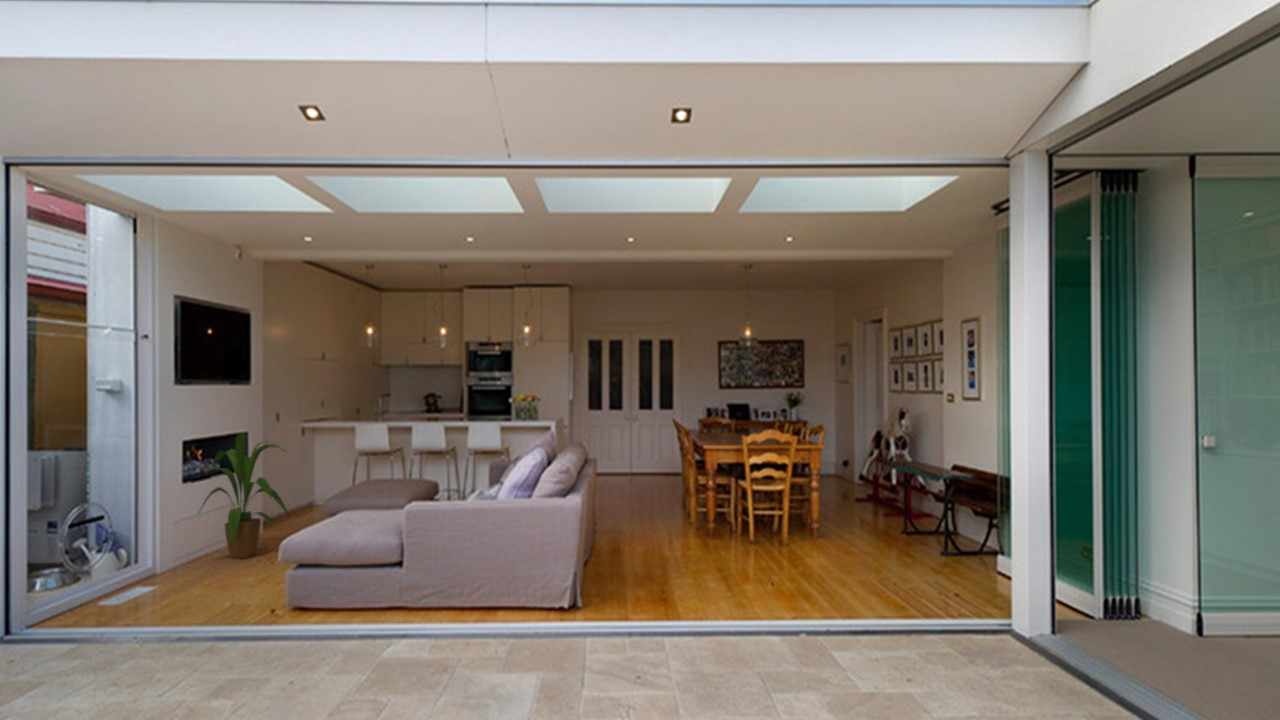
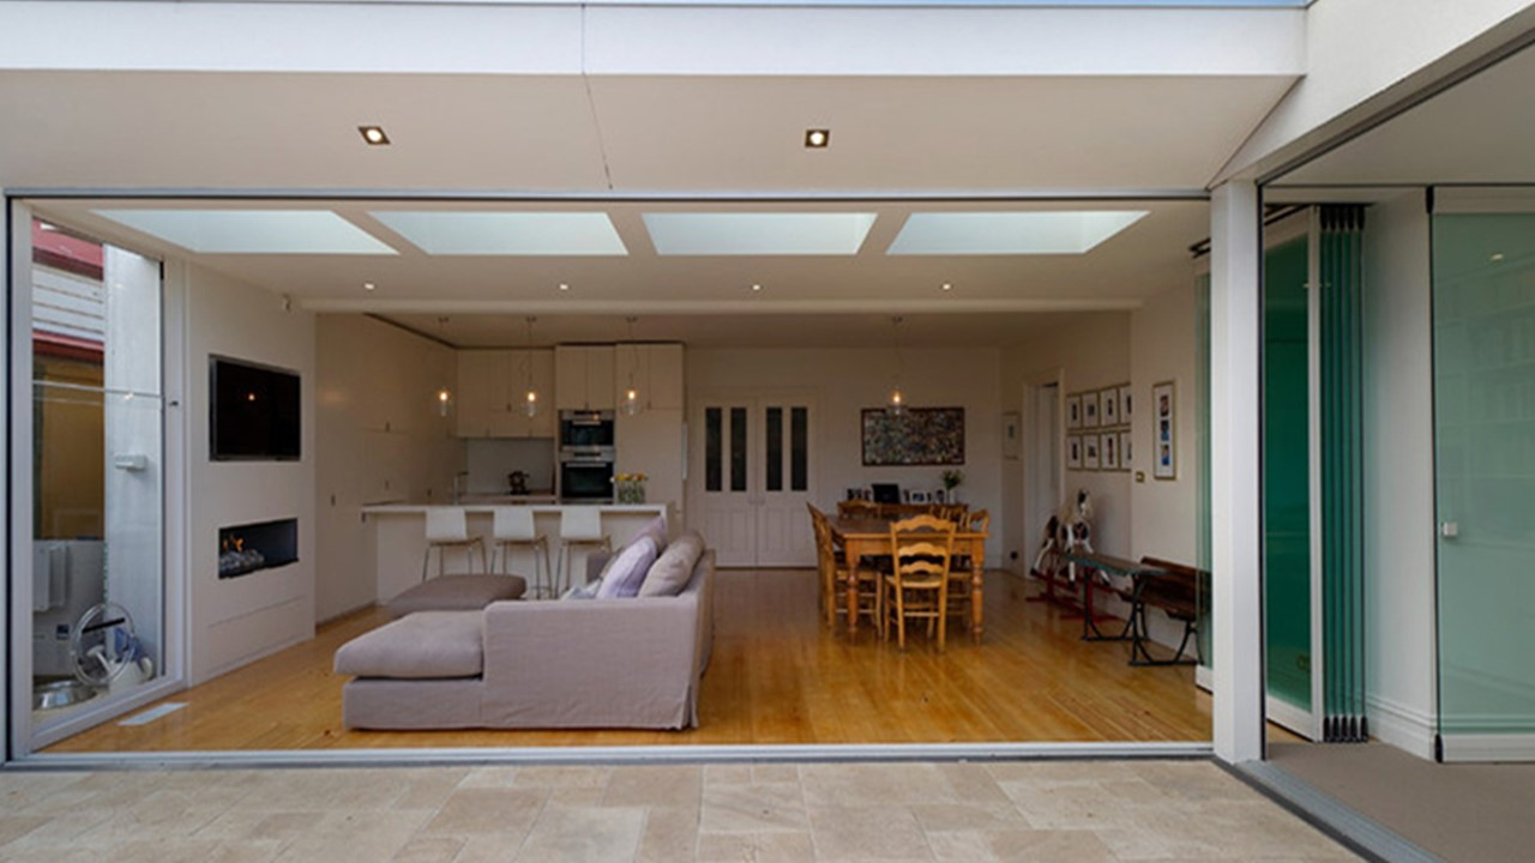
- house plant [196,432,291,559]
